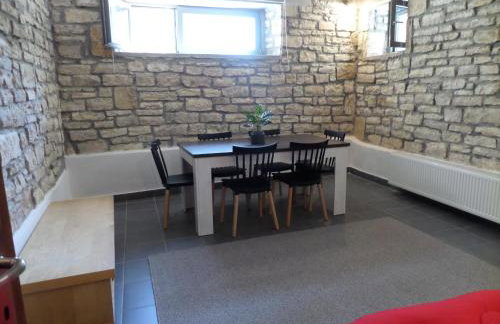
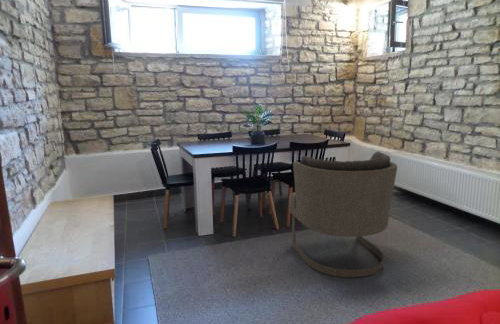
+ armchair [288,151,398,278]
